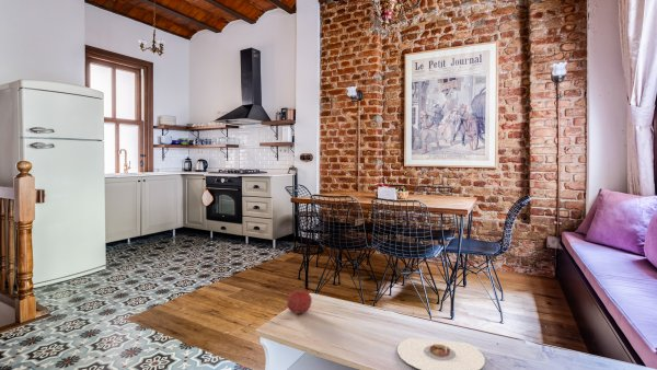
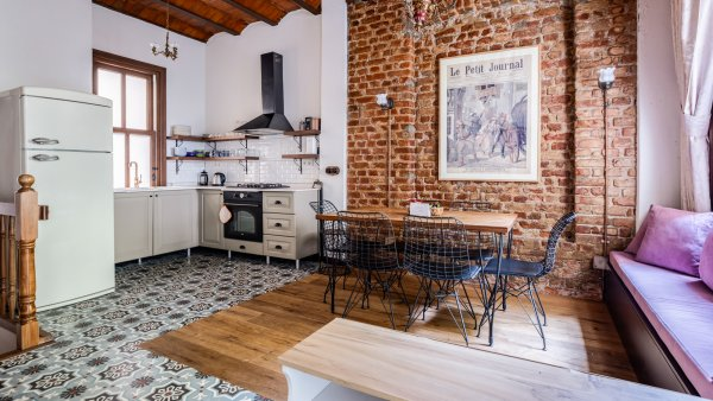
- fruit [286,288,313,315]
- plate [396,337,486,370]
